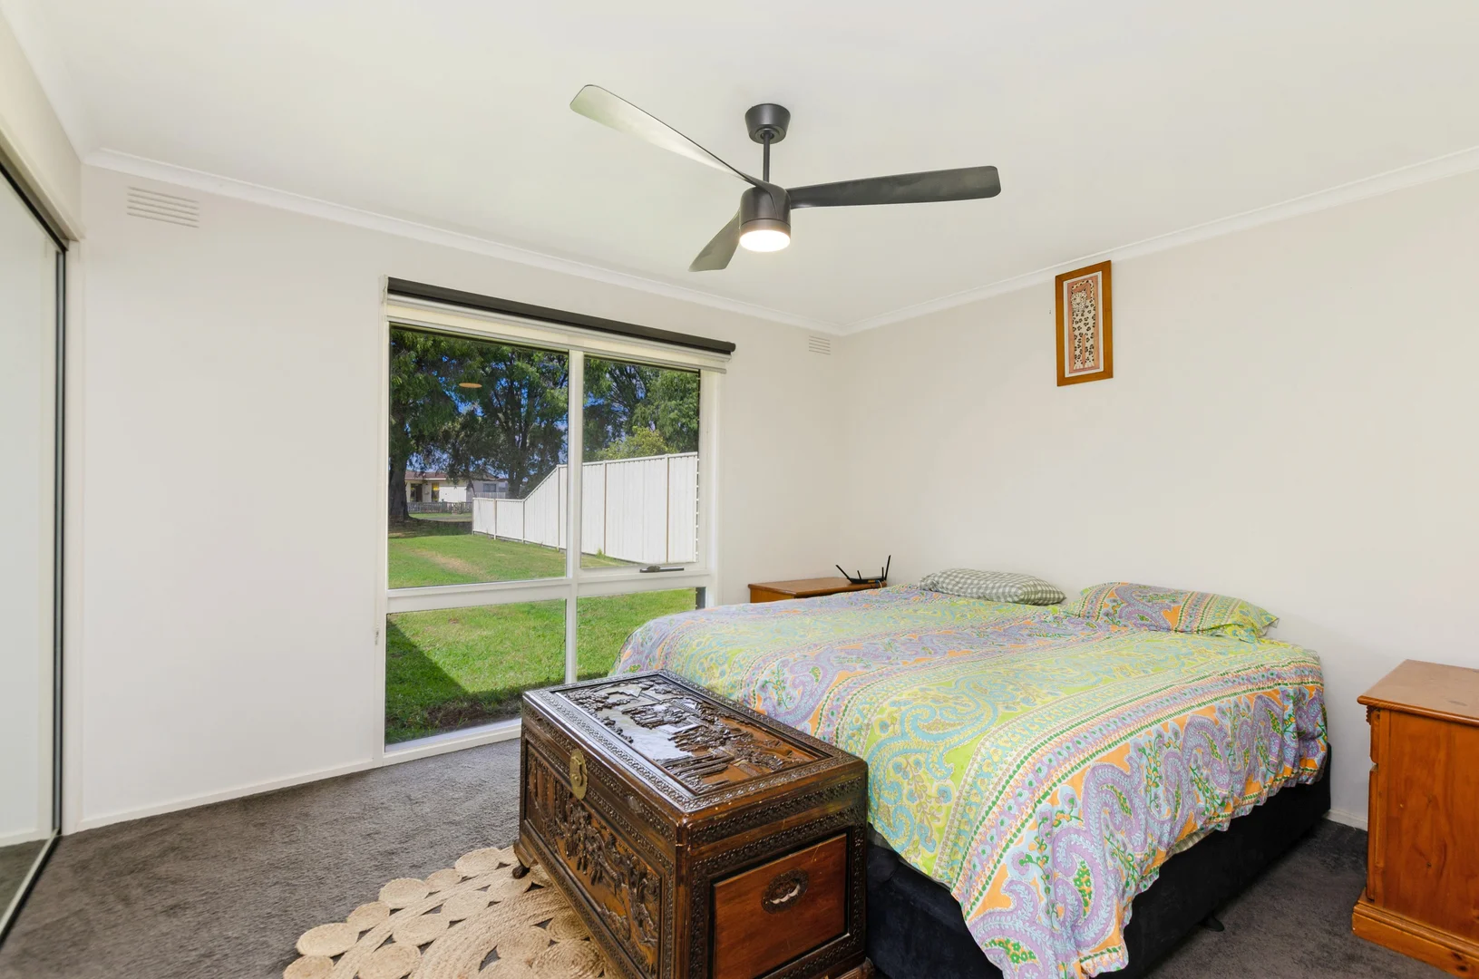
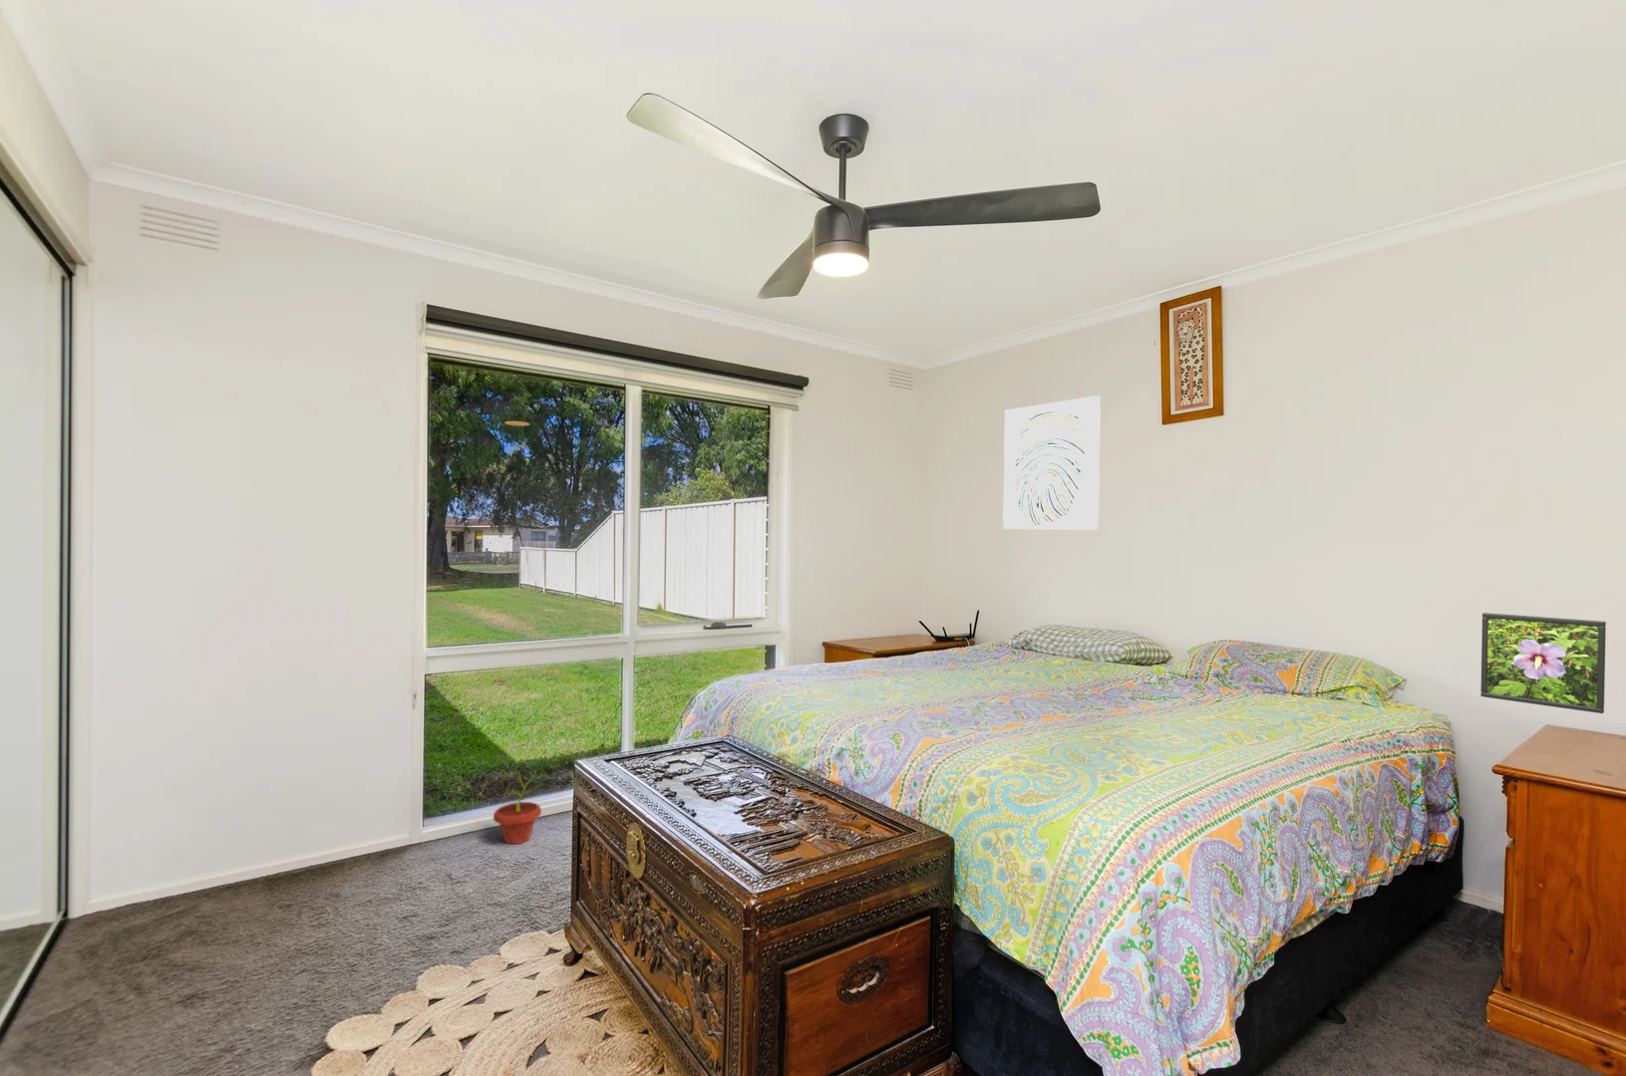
+ wall art [1002,395,1102,530]
+ potted plant [493,766,546,845]
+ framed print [1479,611,1607,715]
